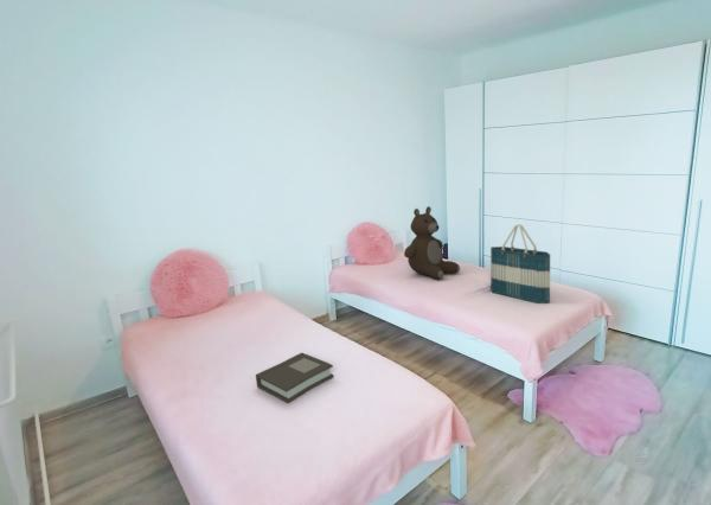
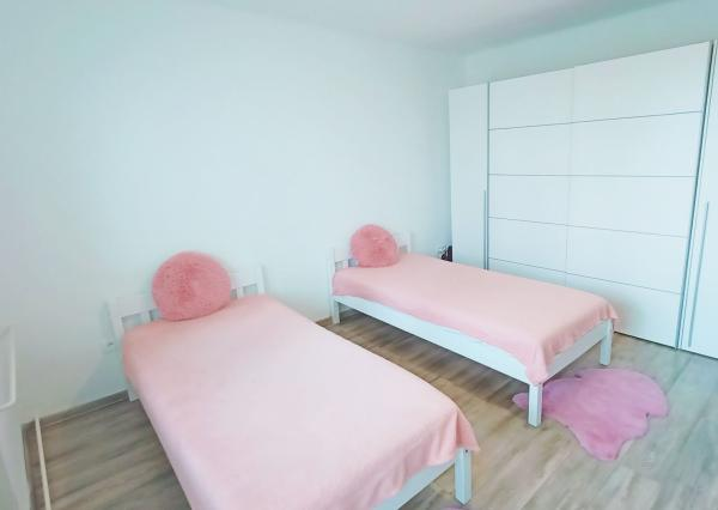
- bear [403,205,461,280]
- tote bag [489,223,551,303]
- book [255,352,335,404]
